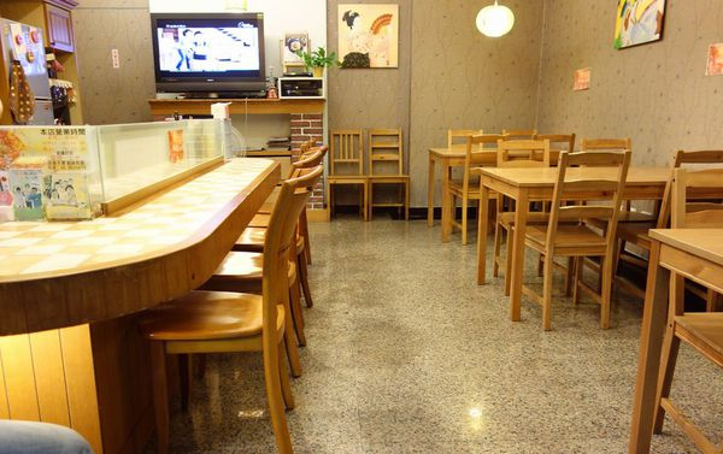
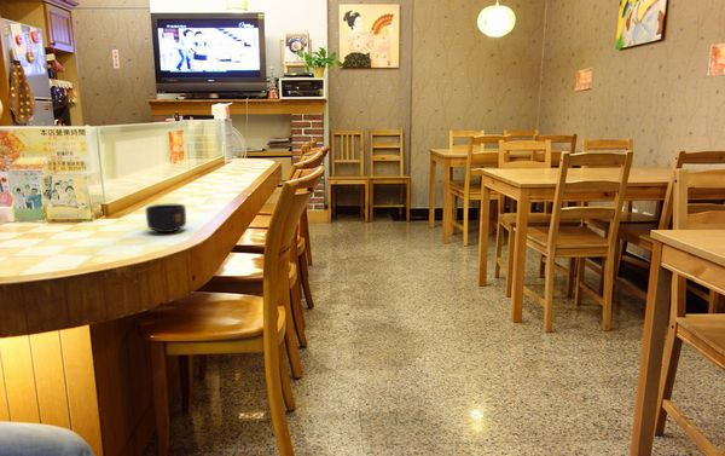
+ mug [144,203,187,233]
